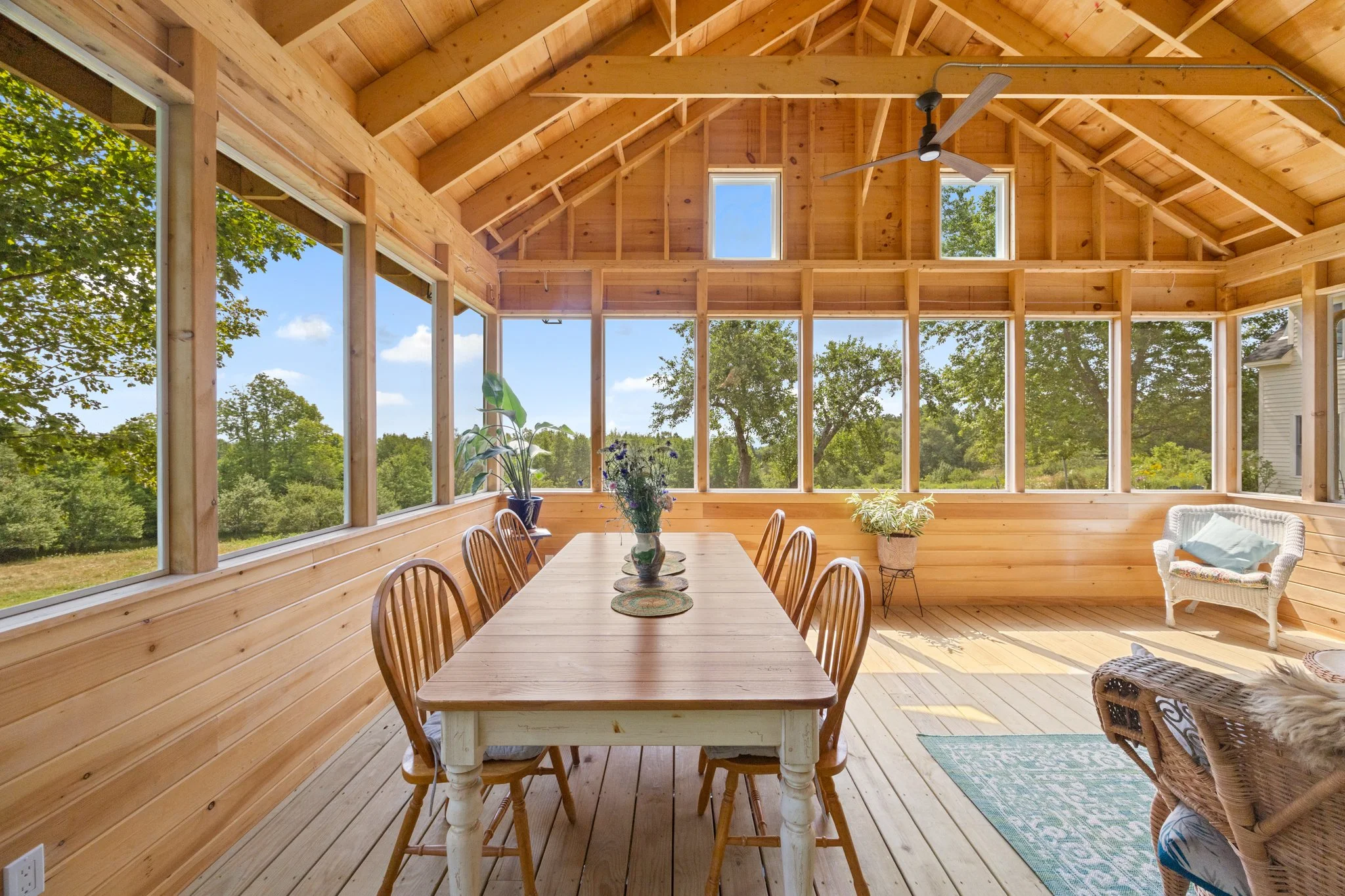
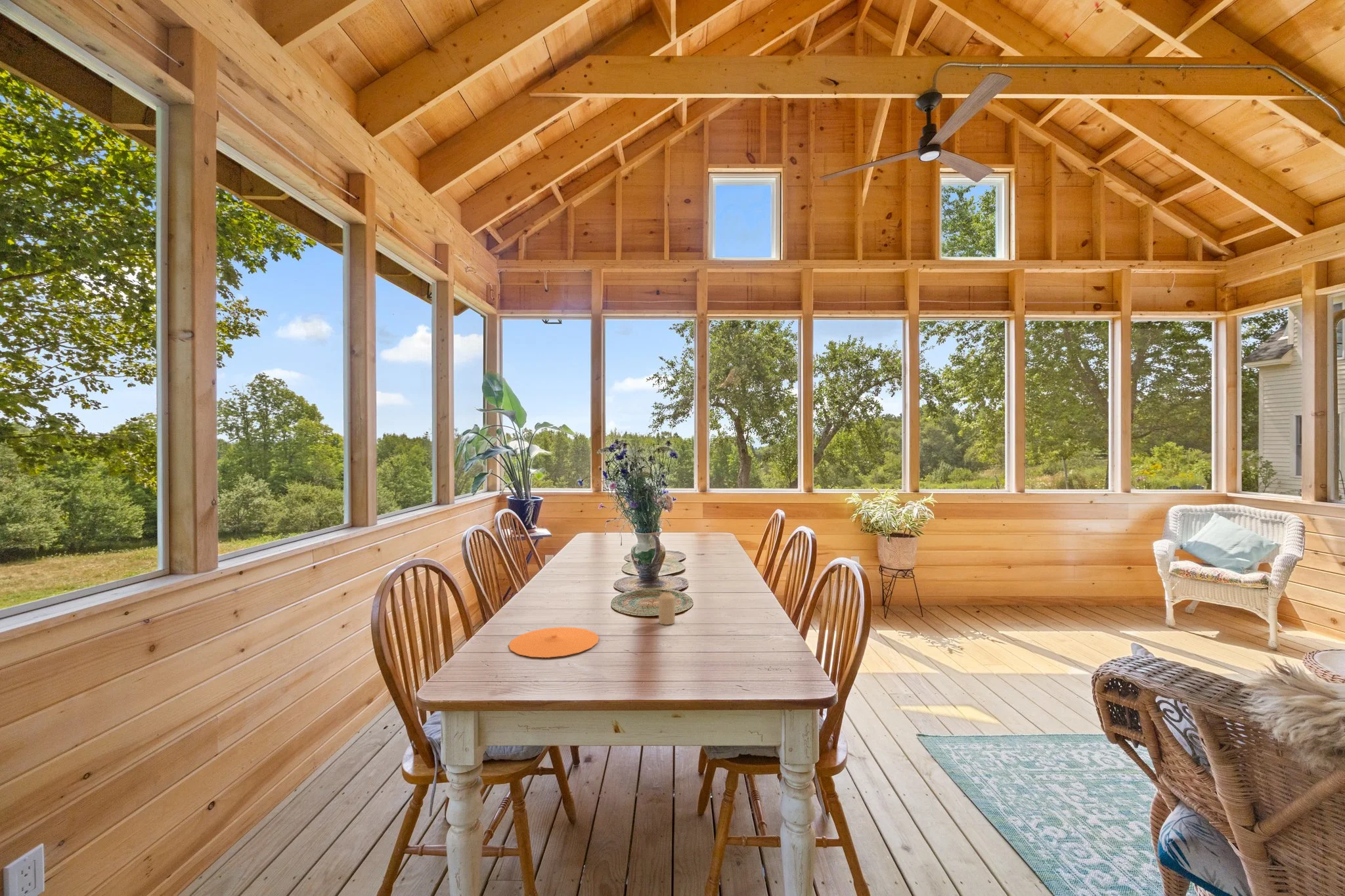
+ plate [508,626,600,658]
+ candle [658,591,676,626]
